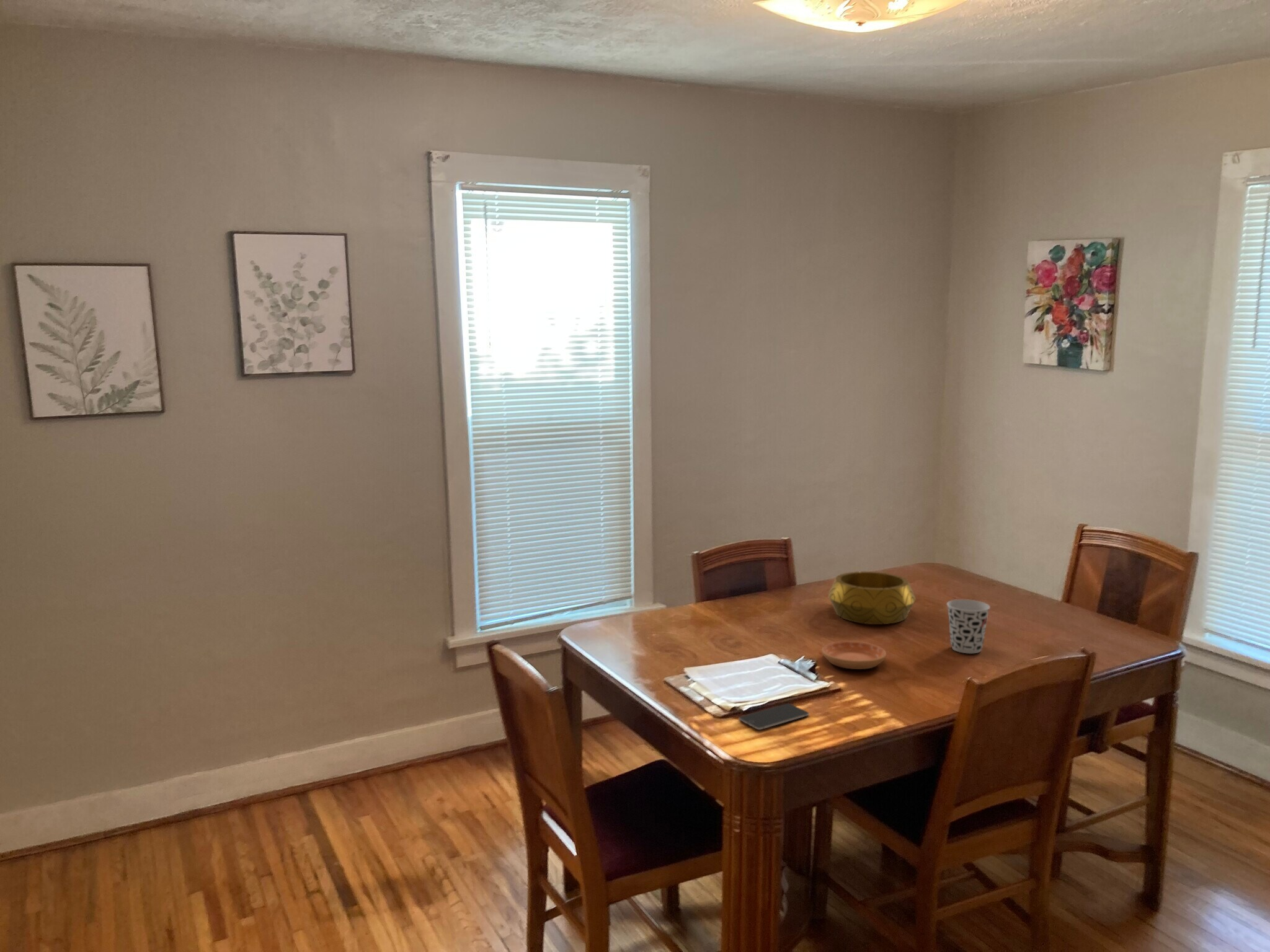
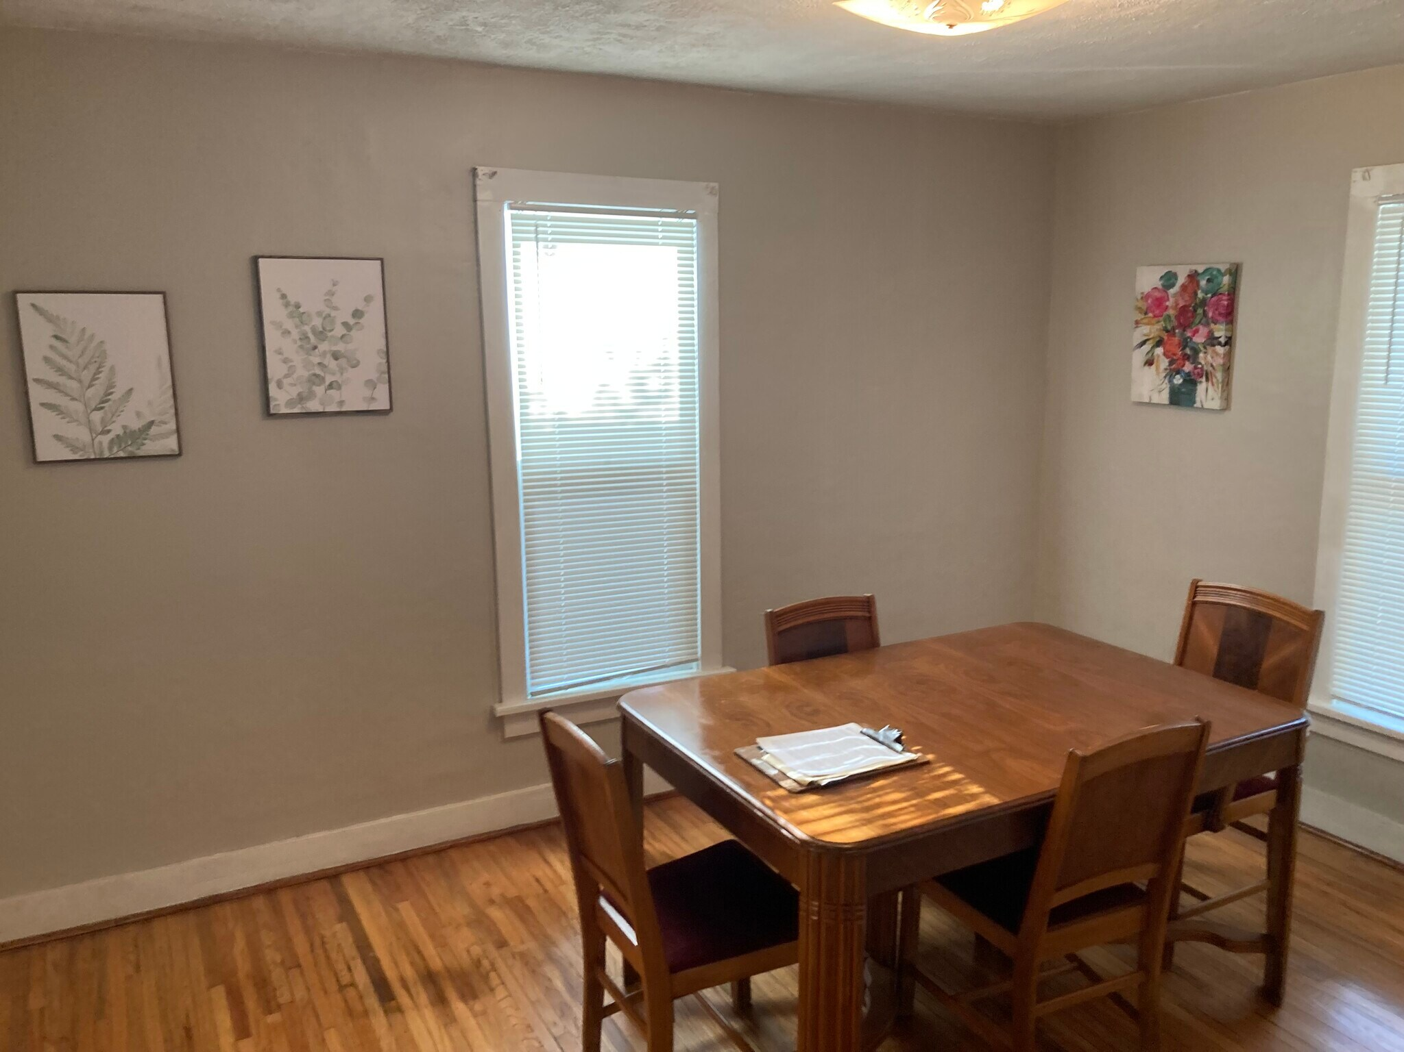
- smartphone [739,703,810,730]
- cup [946,599,990,654]
- saucer [822,641,887,670]
- decorative bowl [827,571,917,625]
